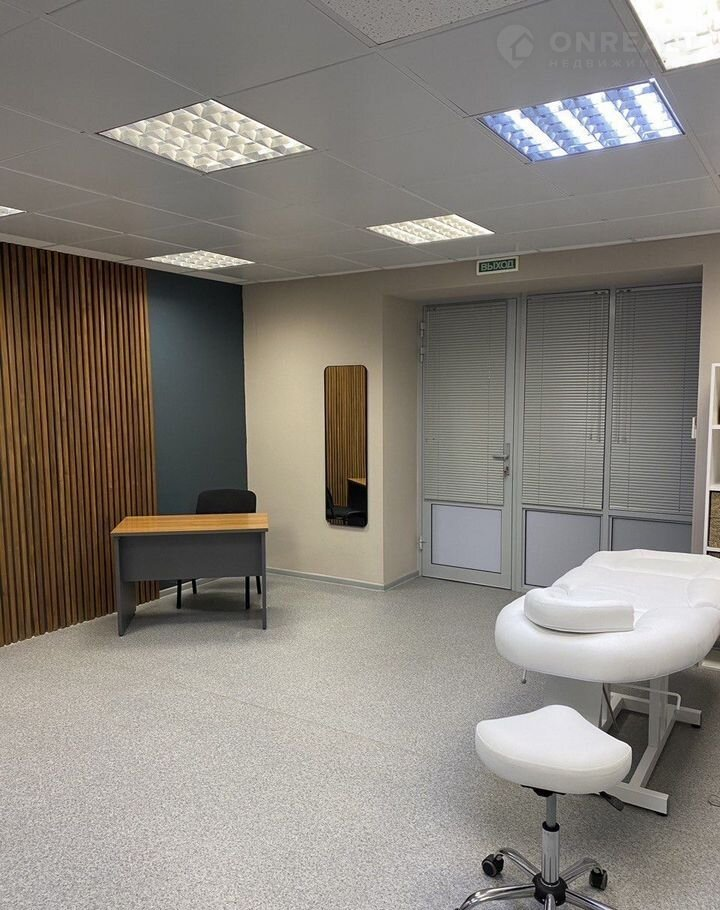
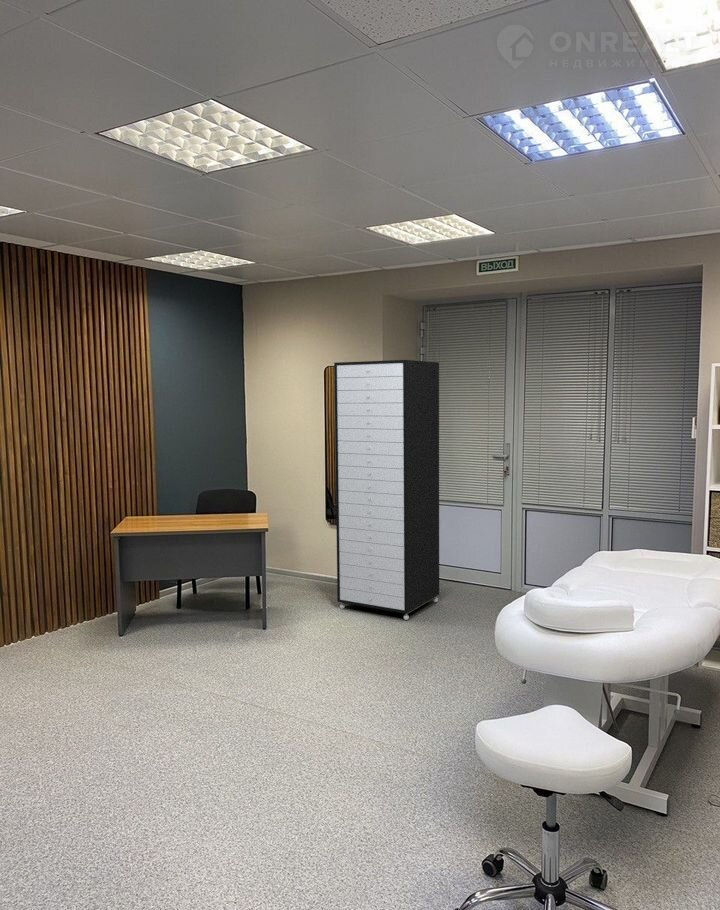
+ storage cabinet [333,359,440,621]
